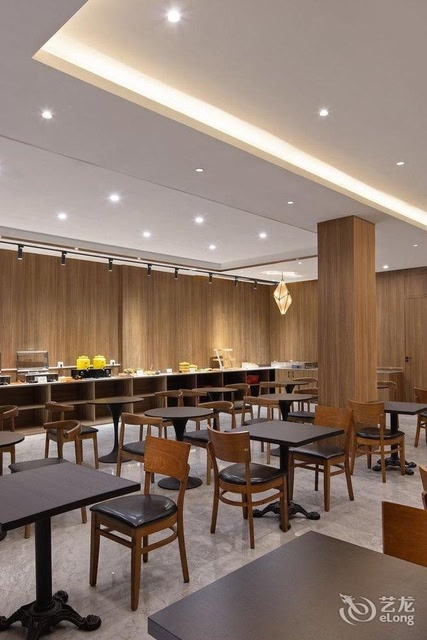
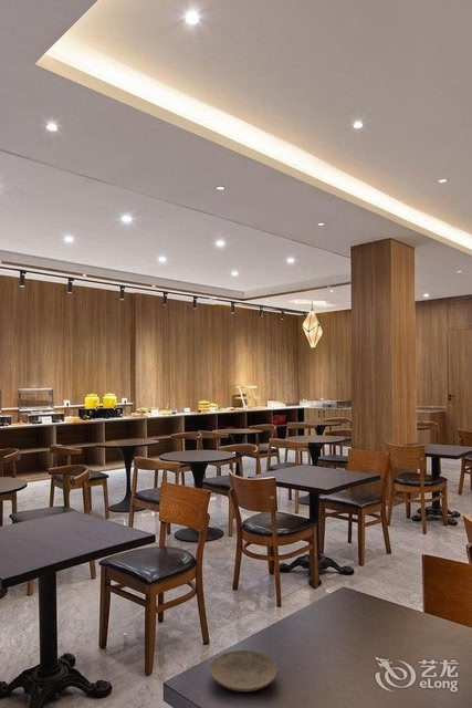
+ plate [209,649,279,693]
